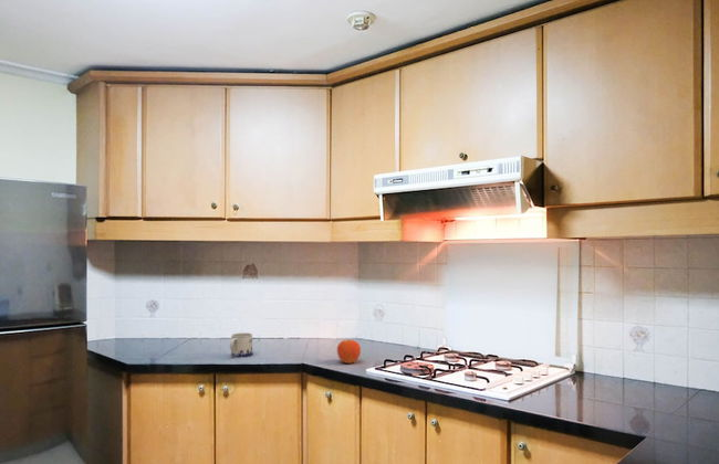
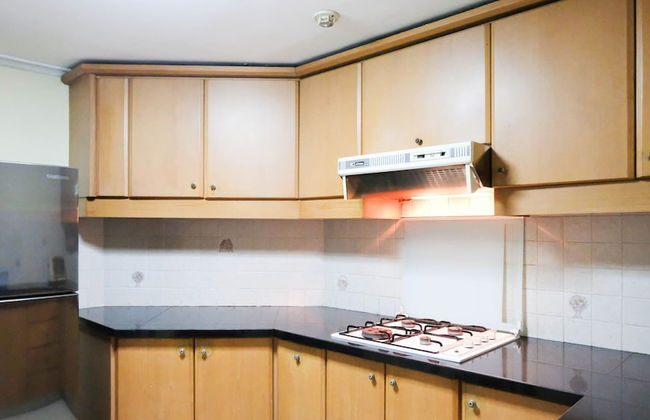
- fruit [336,339,362,365]
- mug [229,331,253,359]
